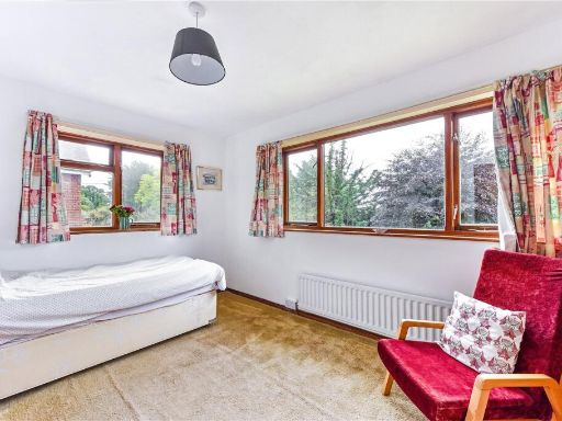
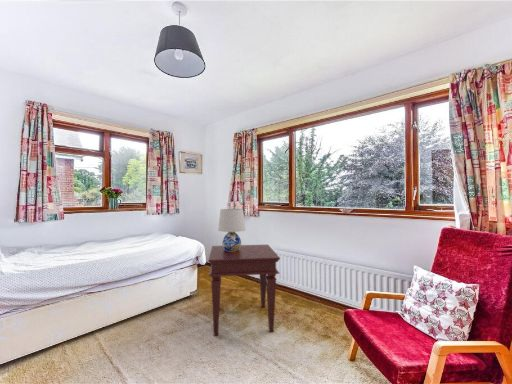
+ side table [207,244,281,336]
+ table lamp [217,208,246,251]
